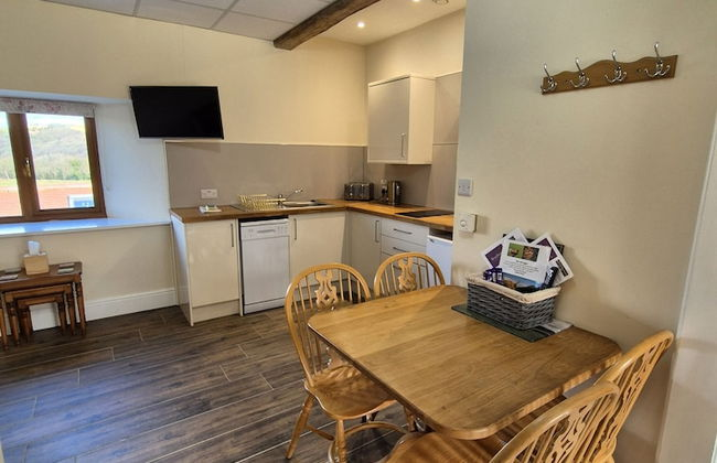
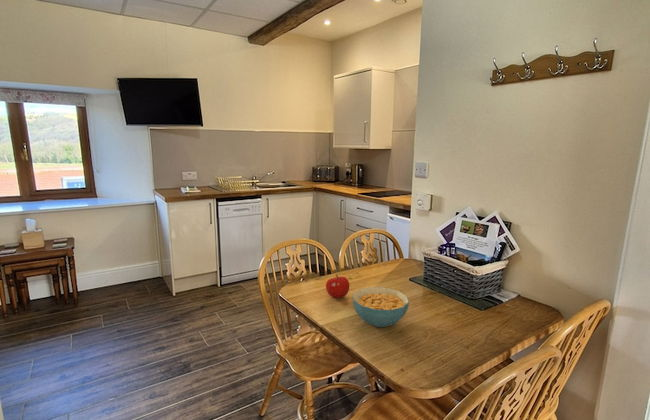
+ cereal bowl [352,286,410,328]
+ fruit [325,274,350,299]
